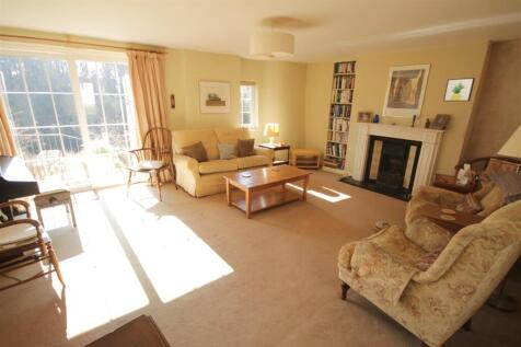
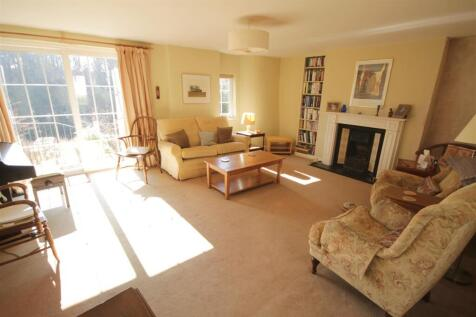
- wall art [442,77,476,103]
